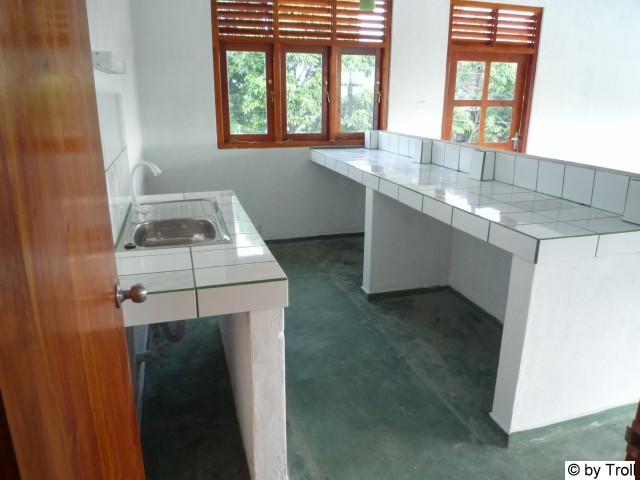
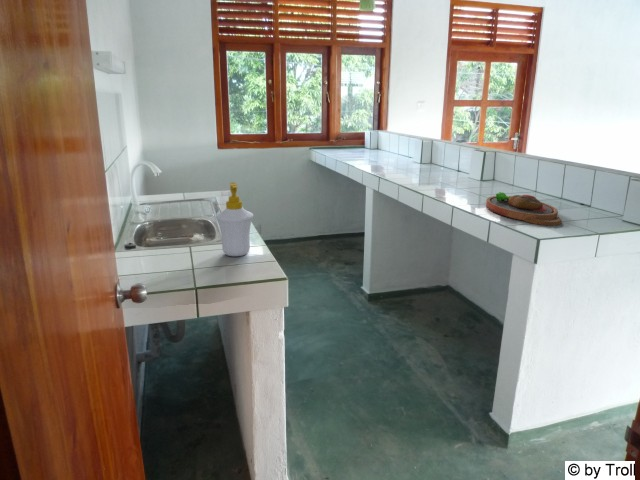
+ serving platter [485,191,563,227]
+ soap bottle [215,182,254,257]
